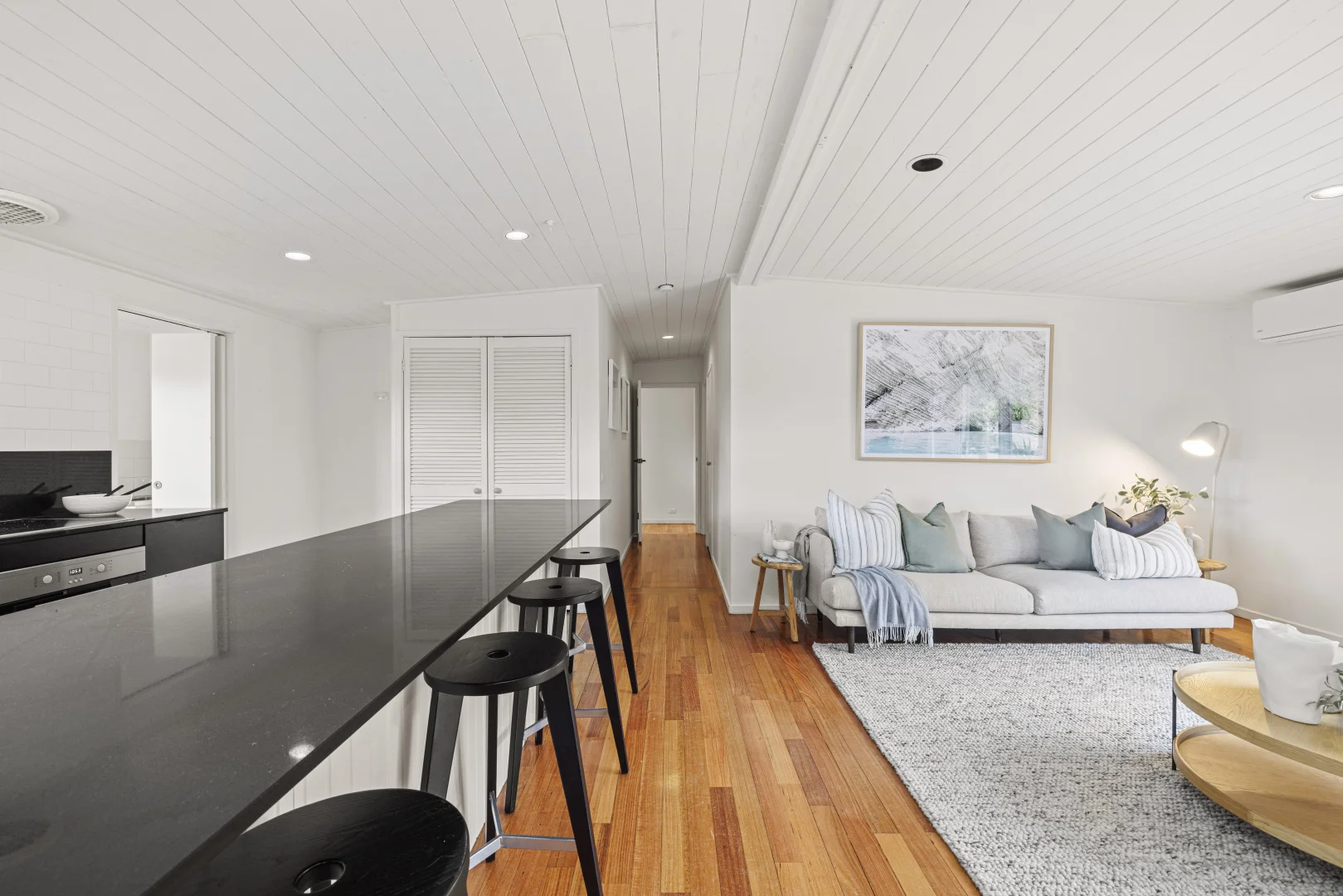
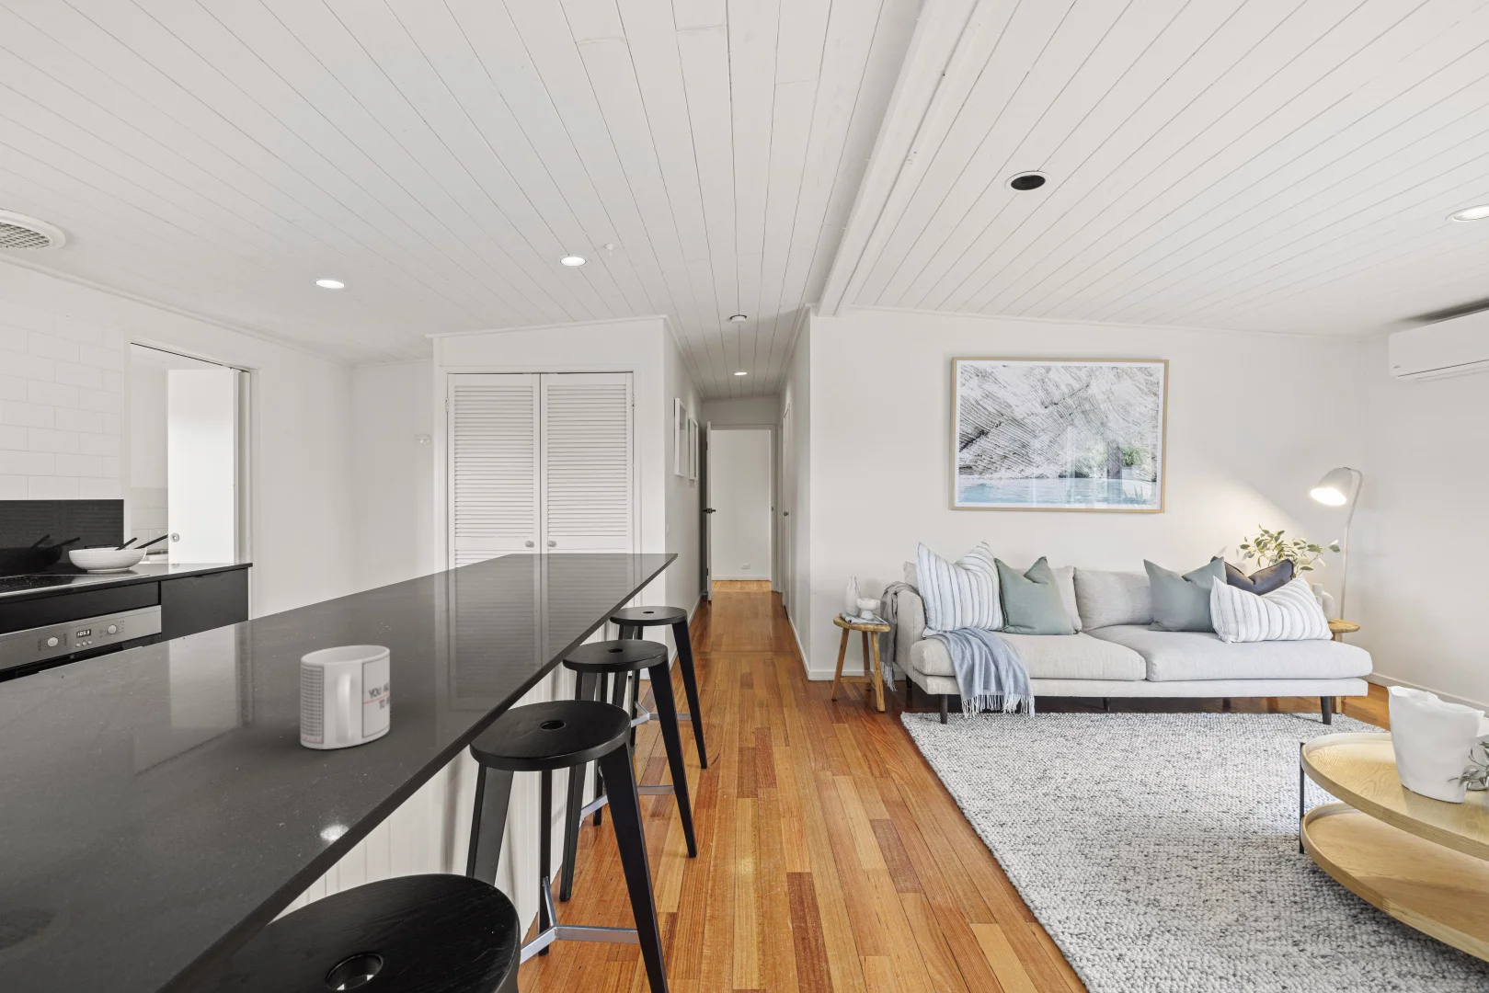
+ mug [299,645,391,750]
